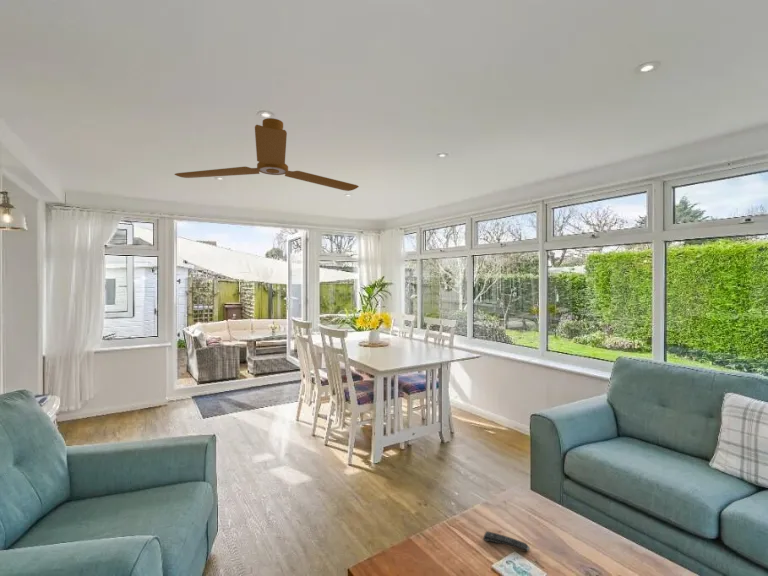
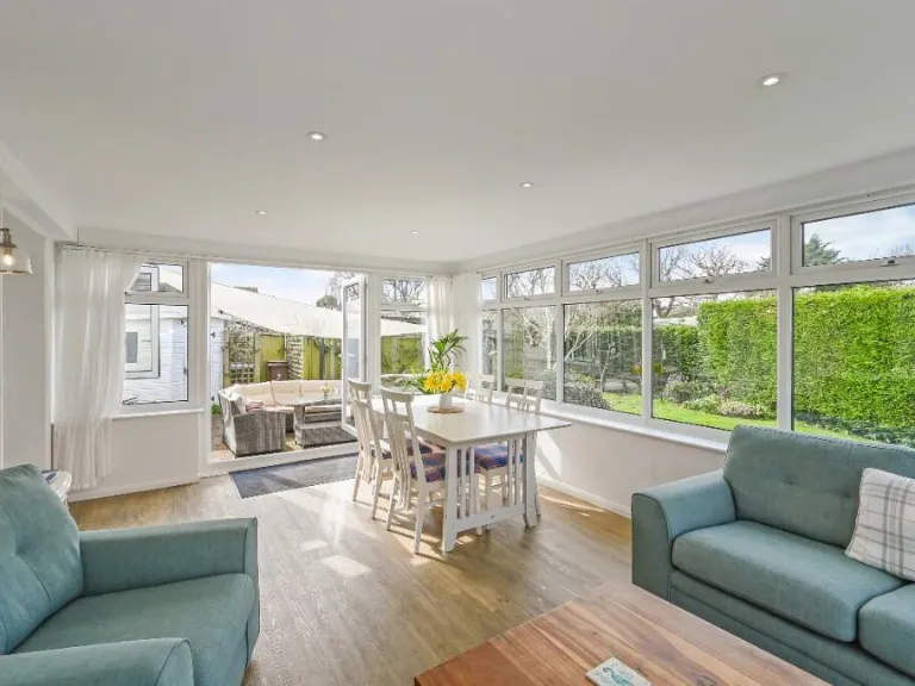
- ceiling fan [173,117,360,192]
- remote control [483,530,531,552]
